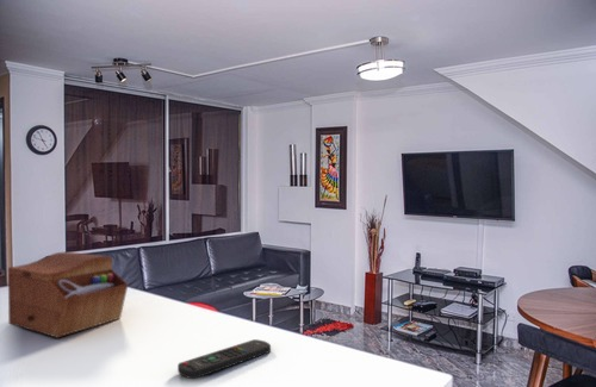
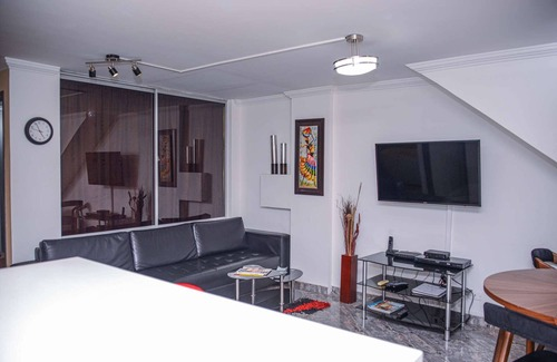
- sewing box [7,250,129,339]
- remote control [176,338,272,380]
